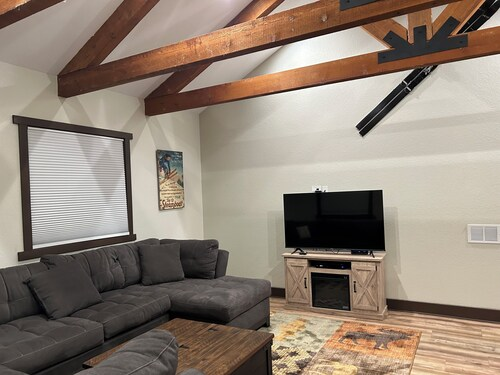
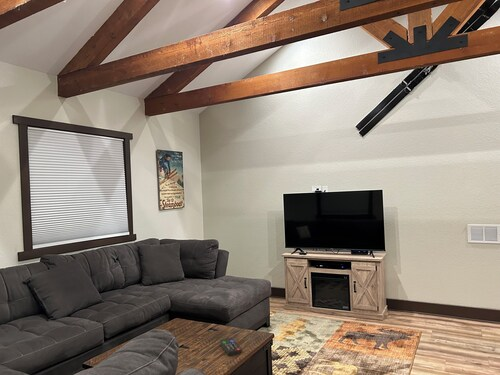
+ remote control [219,337,243,357]
